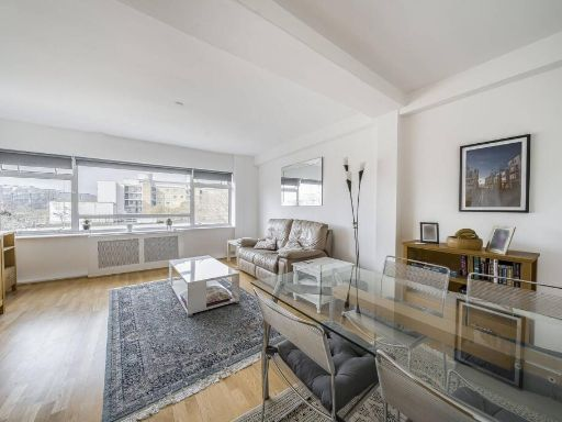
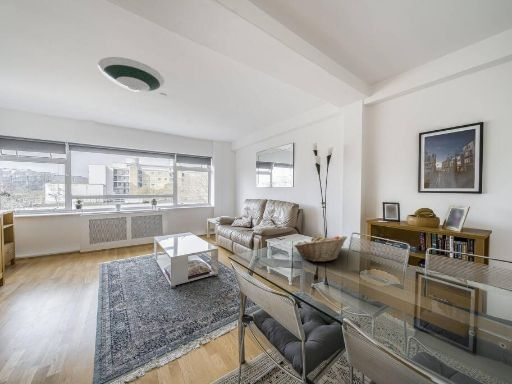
+ fruit basket [293,235,348,262]
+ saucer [97,56,165,93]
